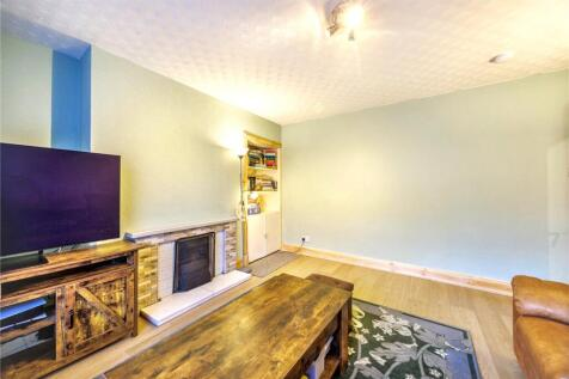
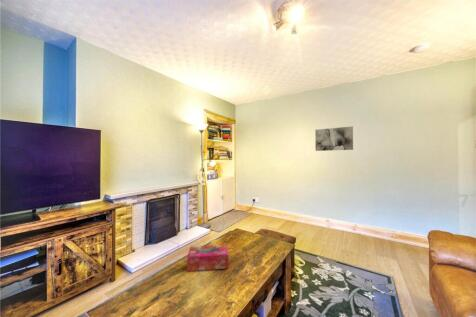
+ wall art [314,125,354,152]
+ tissue box [186,244,229,272]
